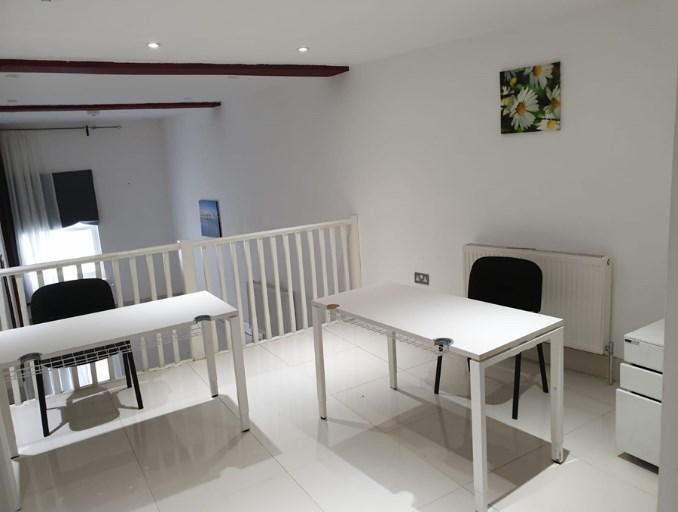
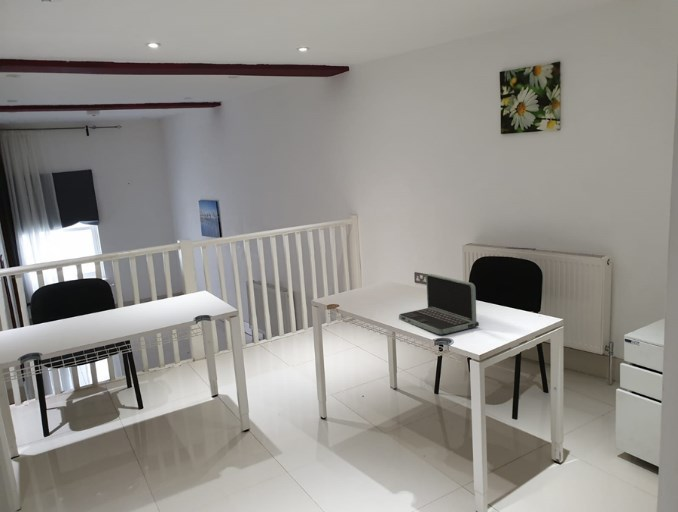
+ laptop [398,273,480,336]
